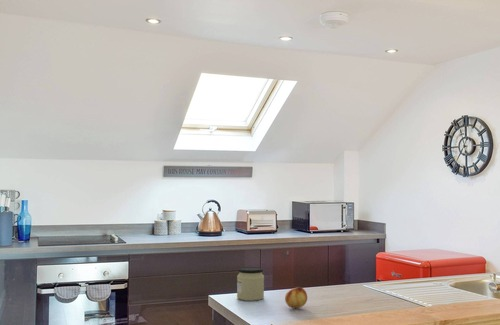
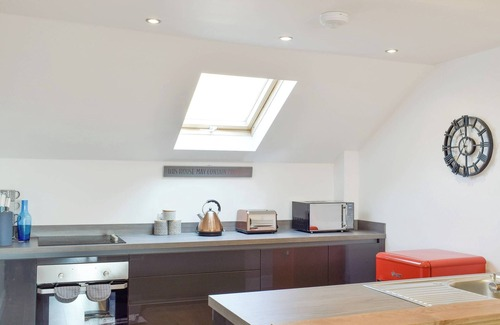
- fruit [284,286,308,309]
- jar [236,266,265,302]
